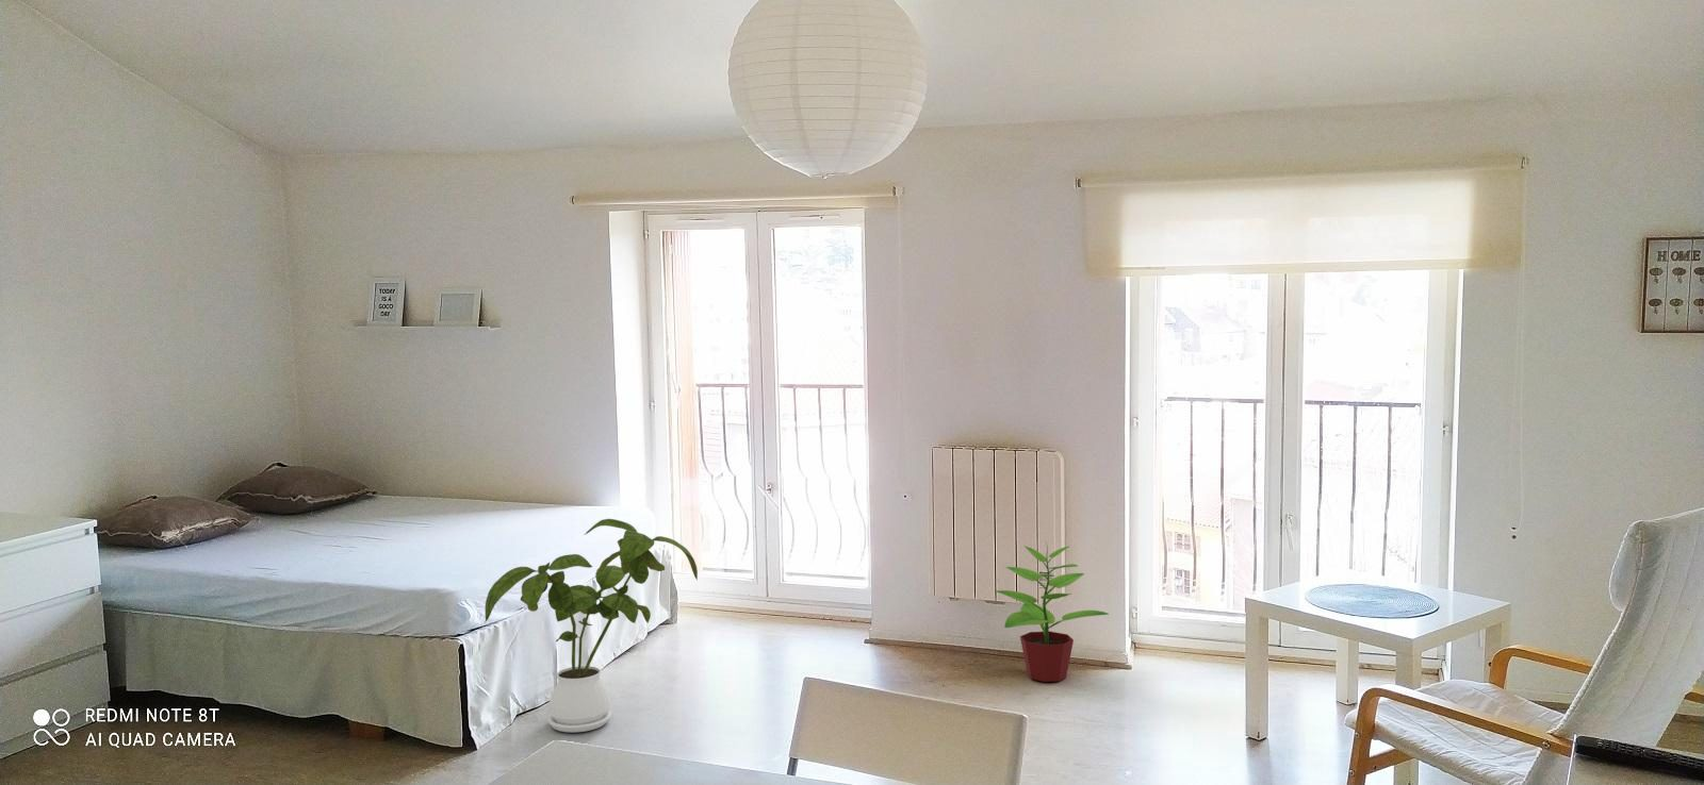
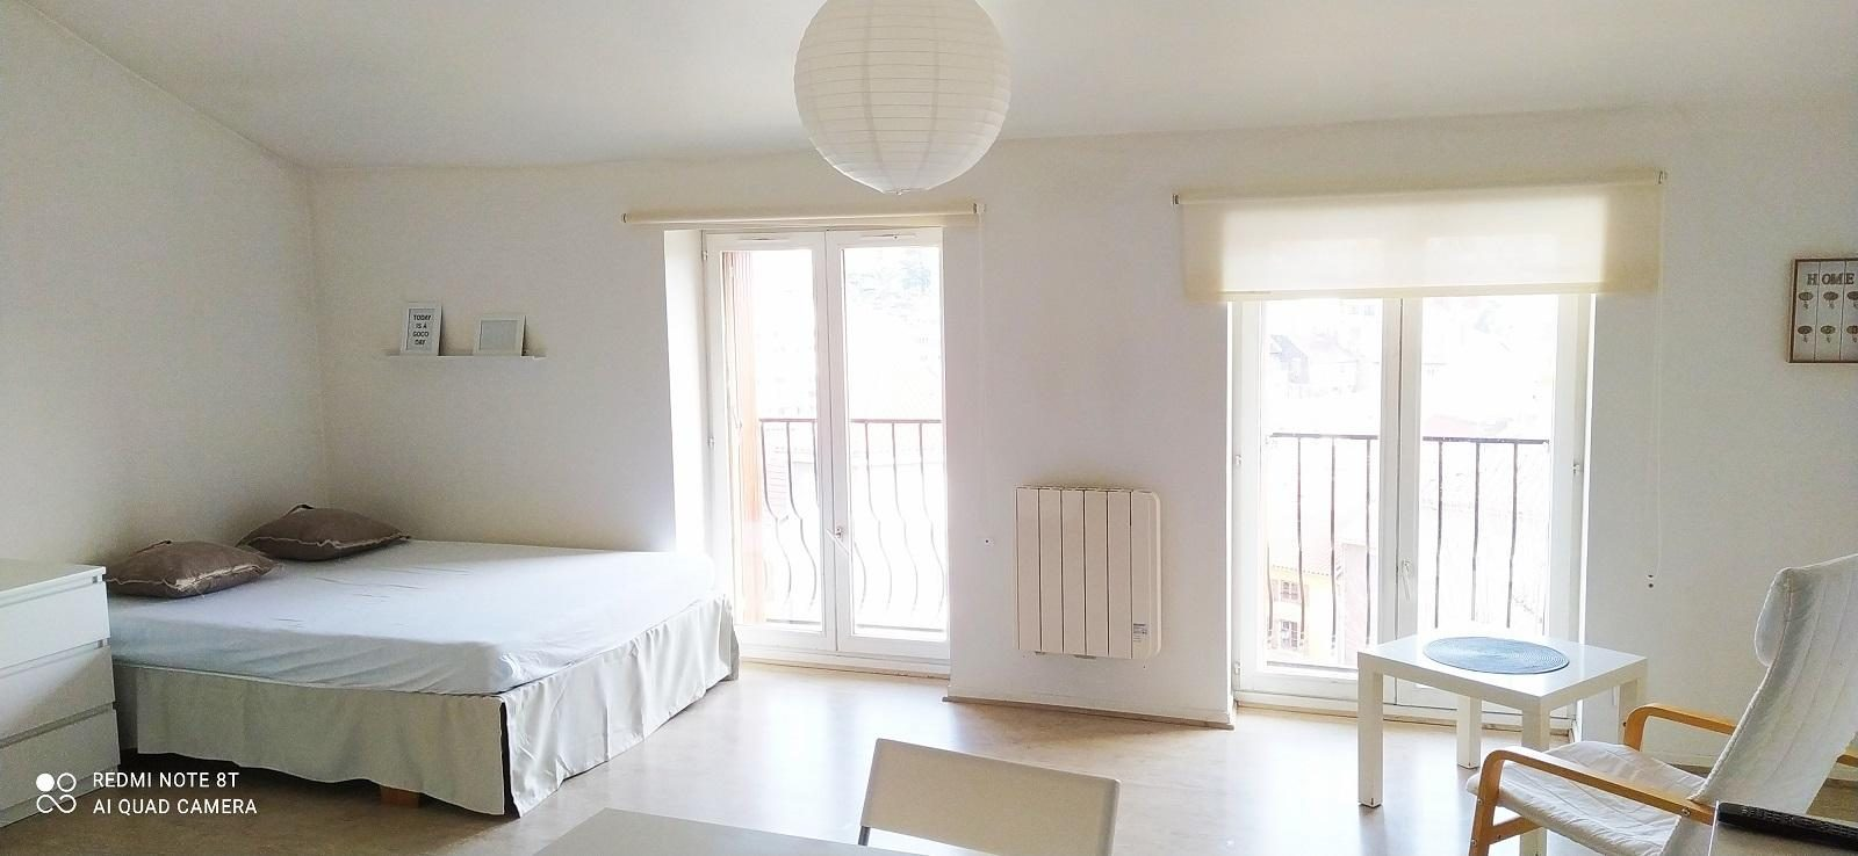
- house plant [484,518,699,734]
- potted plant [994,542,1110,683]
